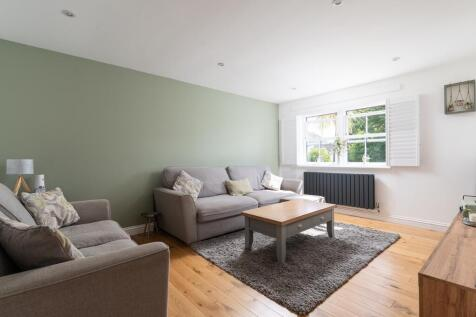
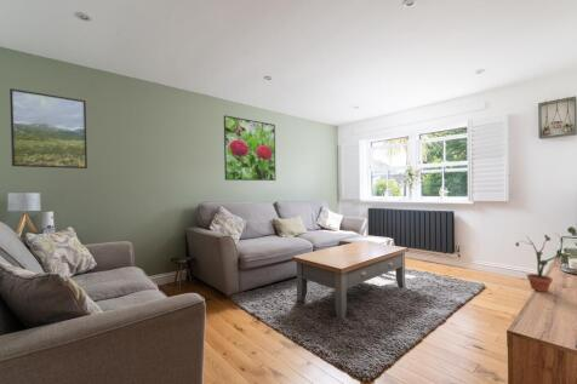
+ potted plant [514,225,577,293]
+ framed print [8,87,88,170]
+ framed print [223,114,276,182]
